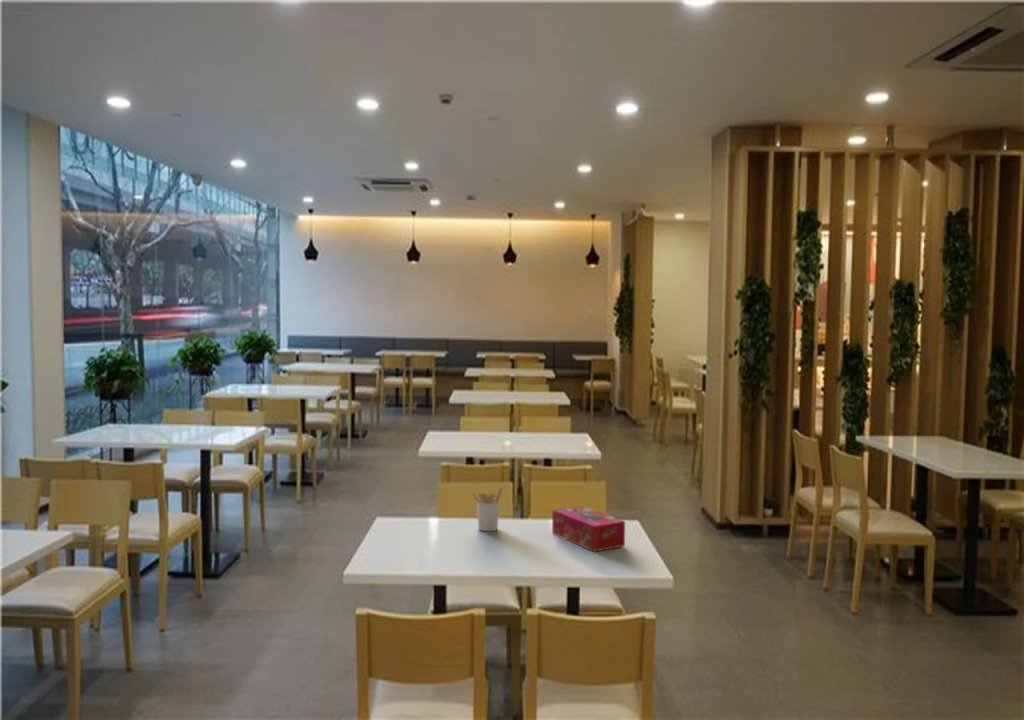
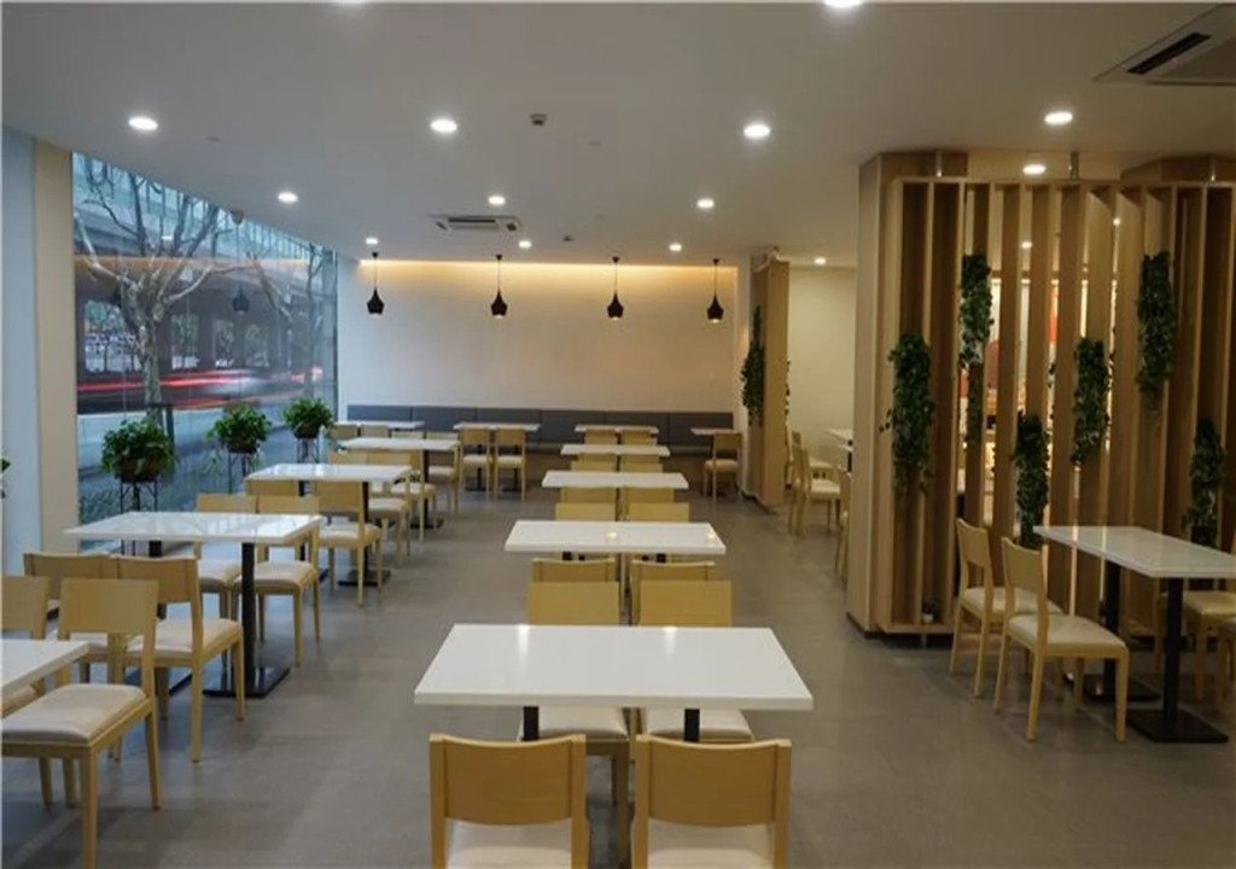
- utensil holder [471,487,503,532]
- tissue box [551,505,626,553]
